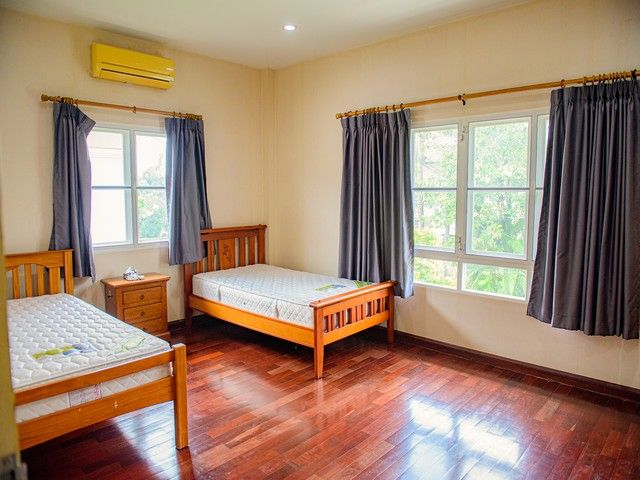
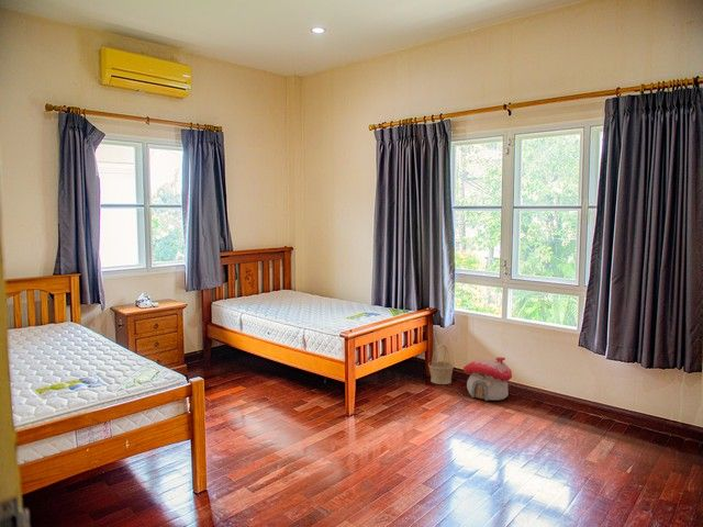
+ toy house [462,356,513,402]
+ basket [427,344,455,385]
